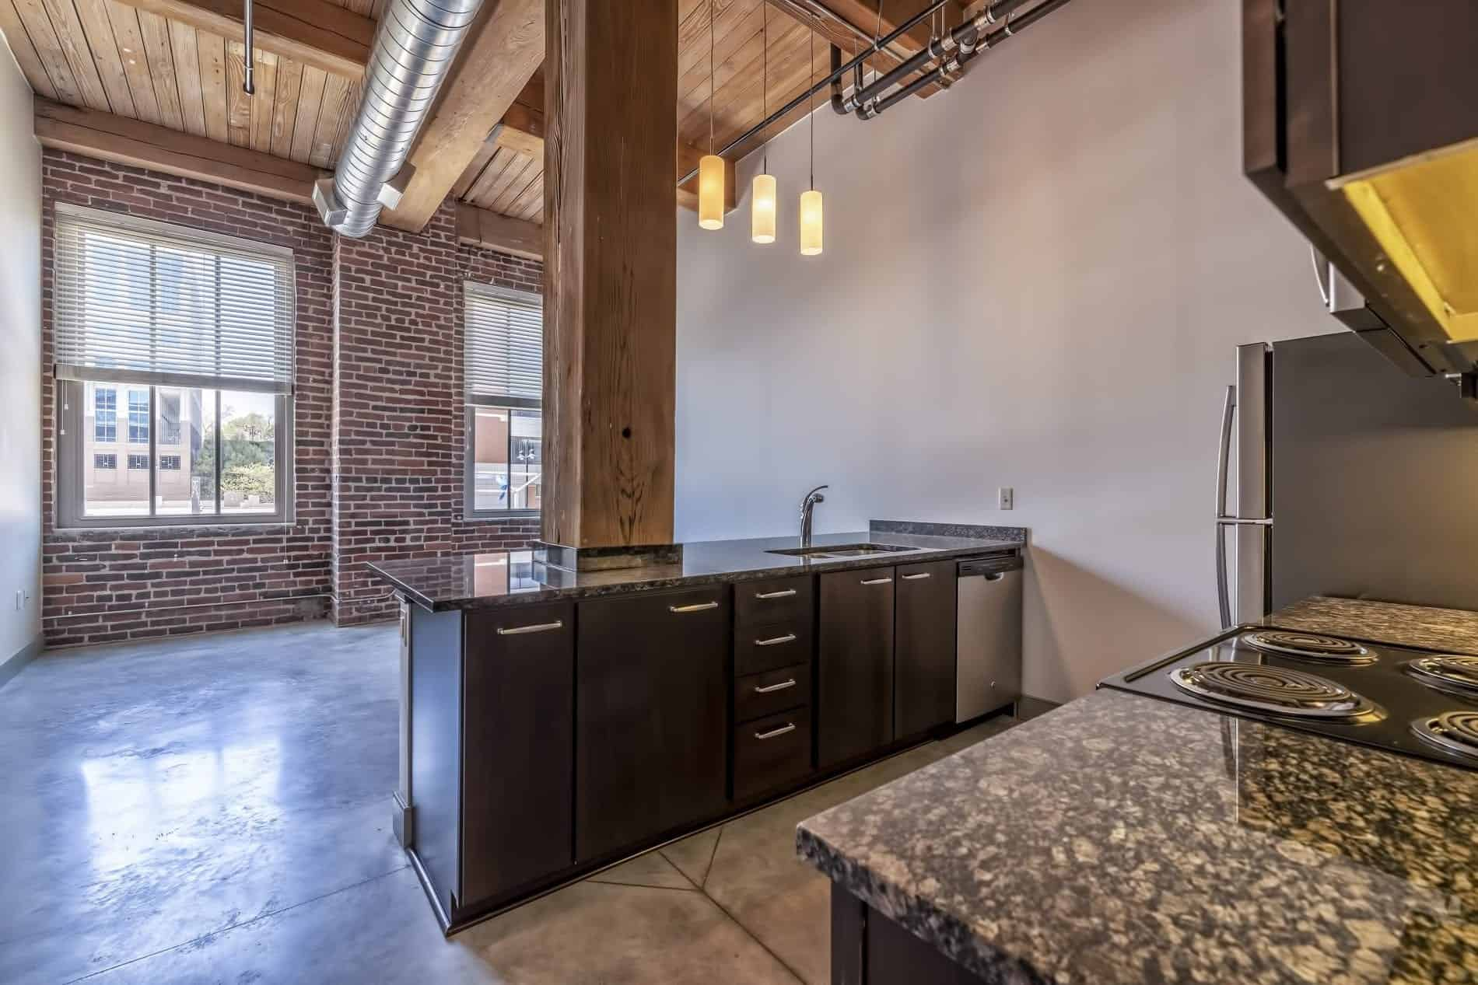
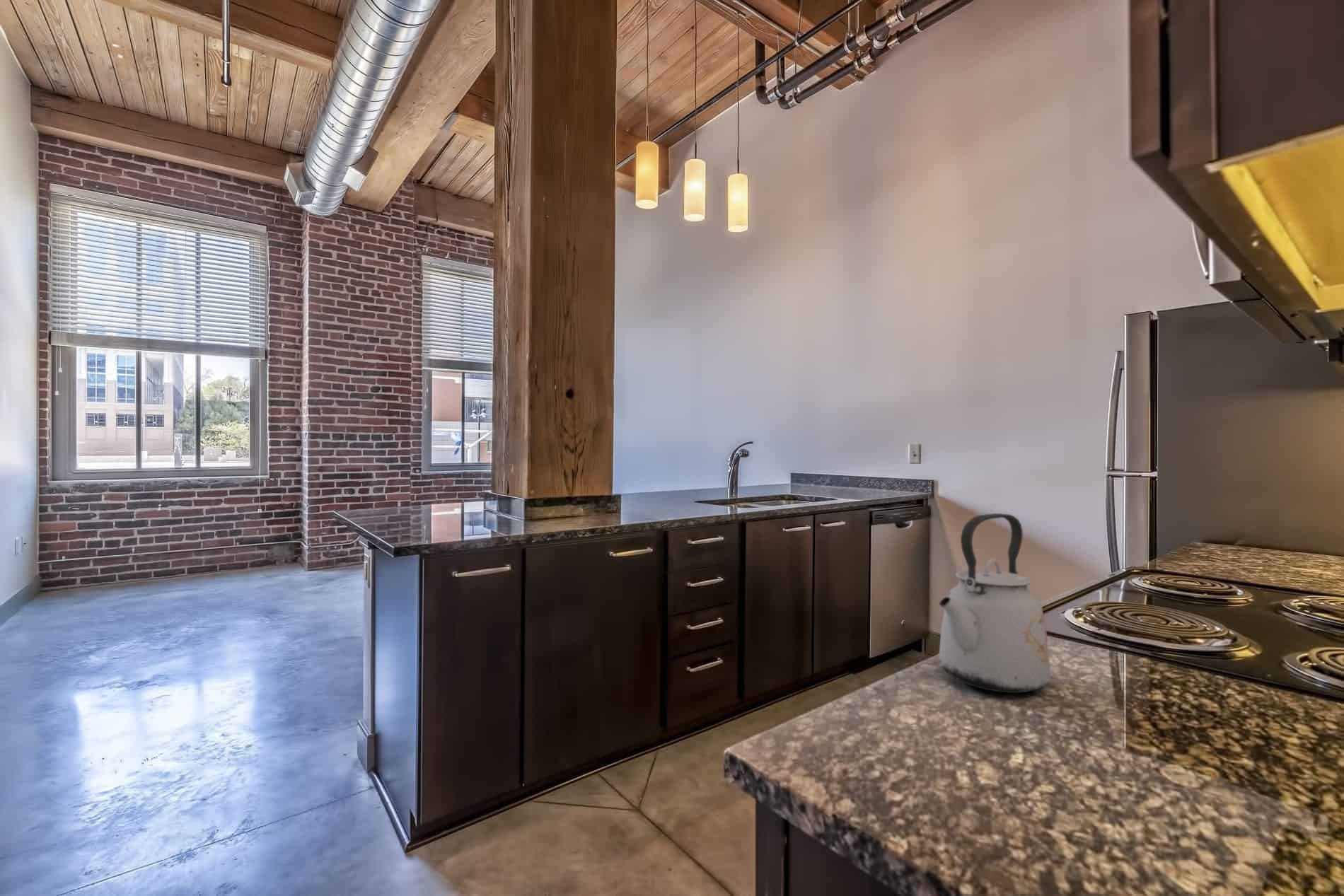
+ kettle [938,513,1052,694]
